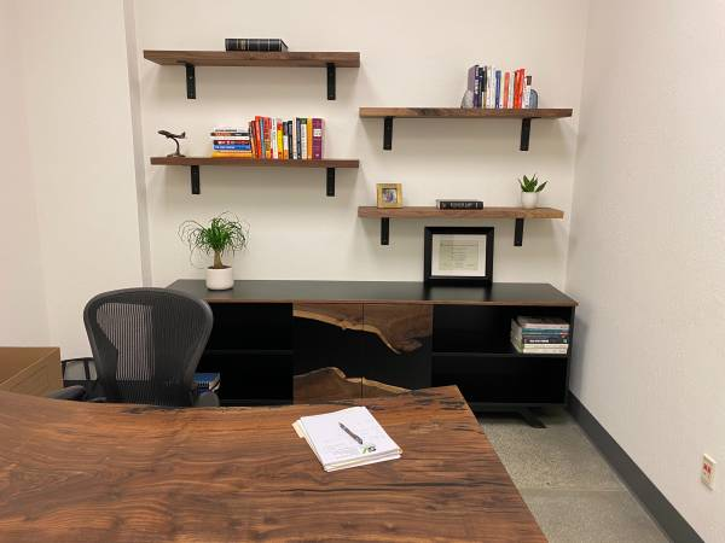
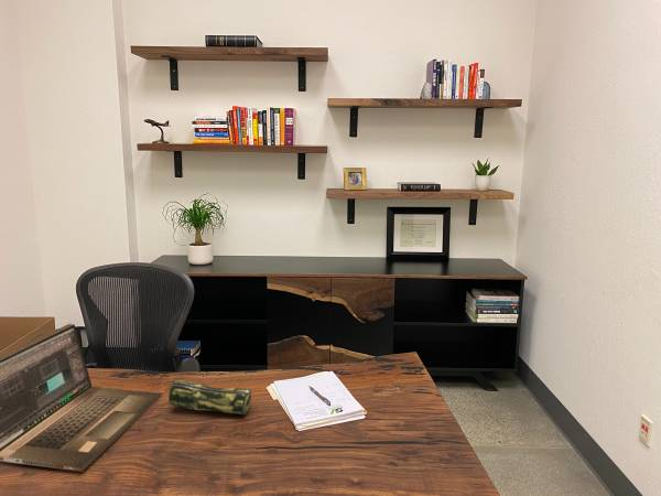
+ laptop [0,323,162,473]
+ pencil case [167,378,252,416]
